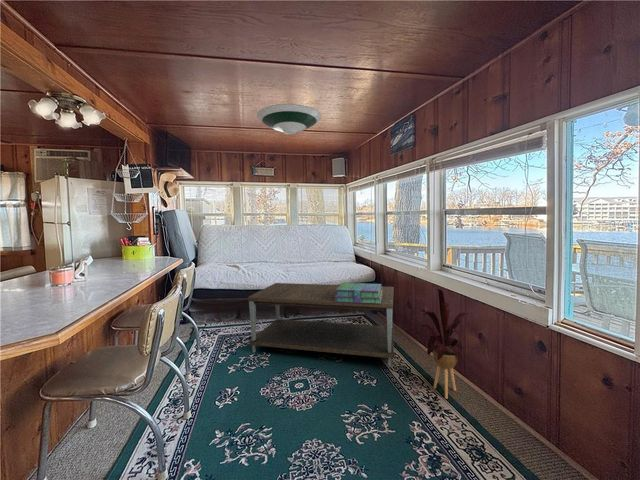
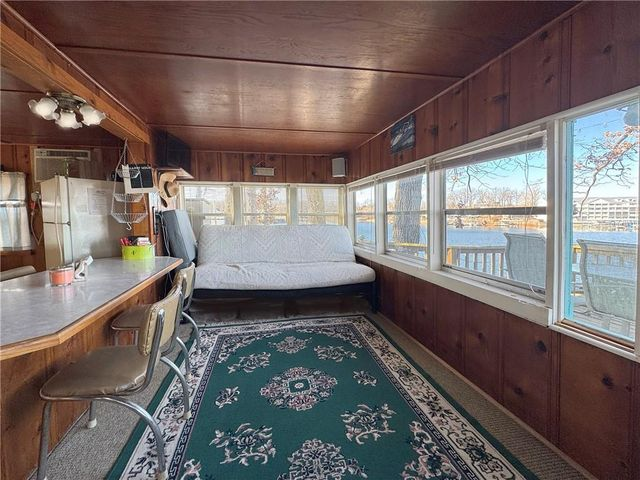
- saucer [256,103,322,135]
- stack of books [335,282,383,304]
- house plant [405,288,474,400]
- coffee table [247,282,395,368]
